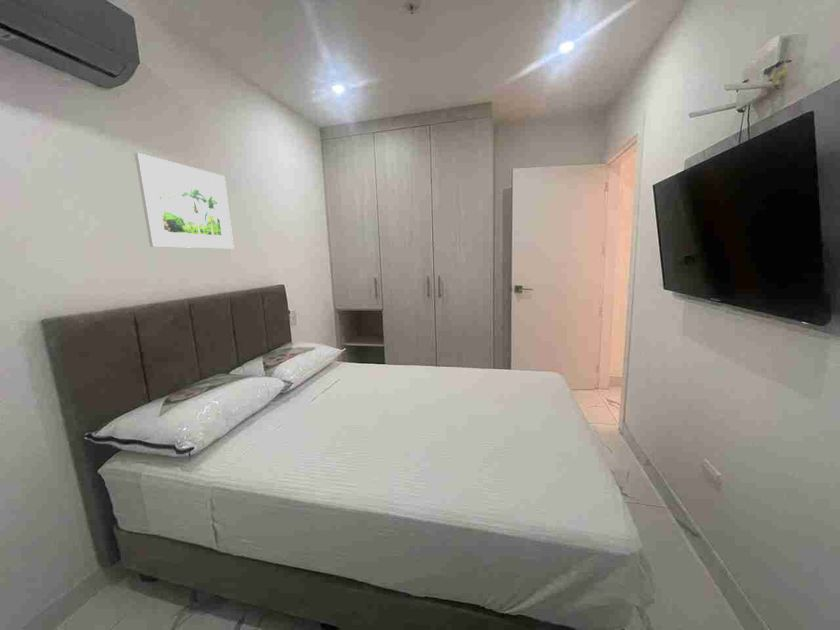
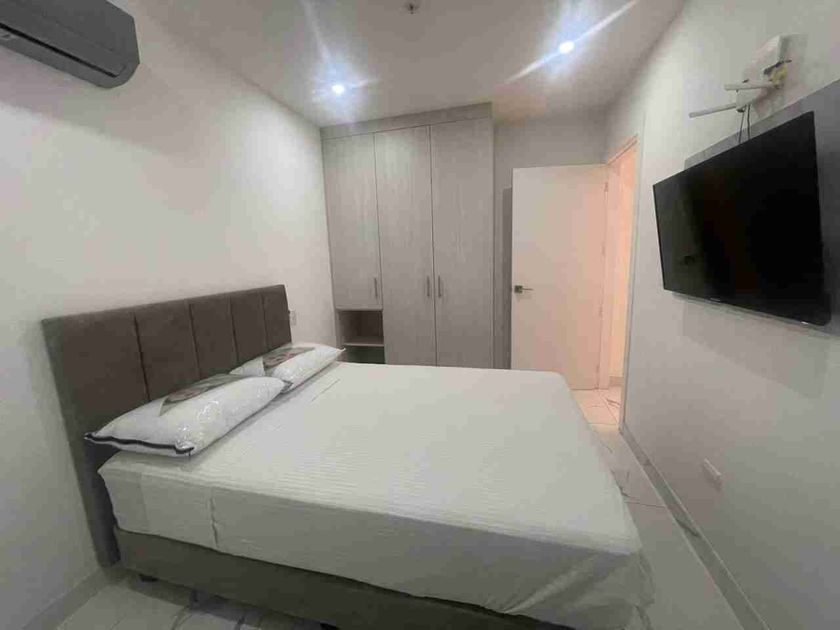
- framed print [134,152,235,249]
